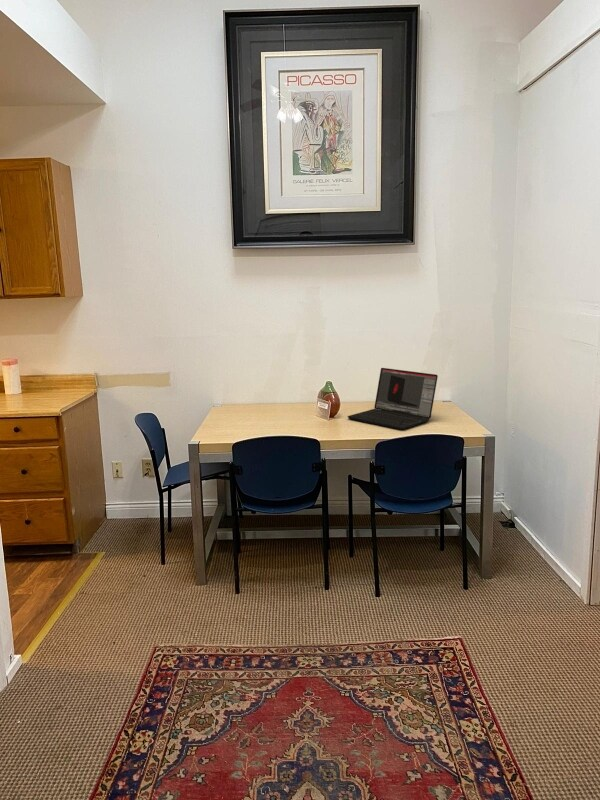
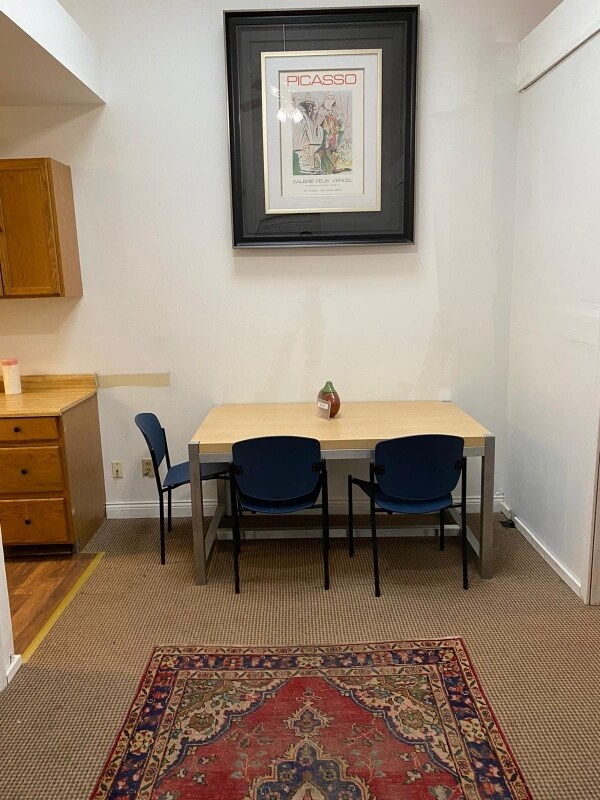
- laptop [346,367,439,431]
